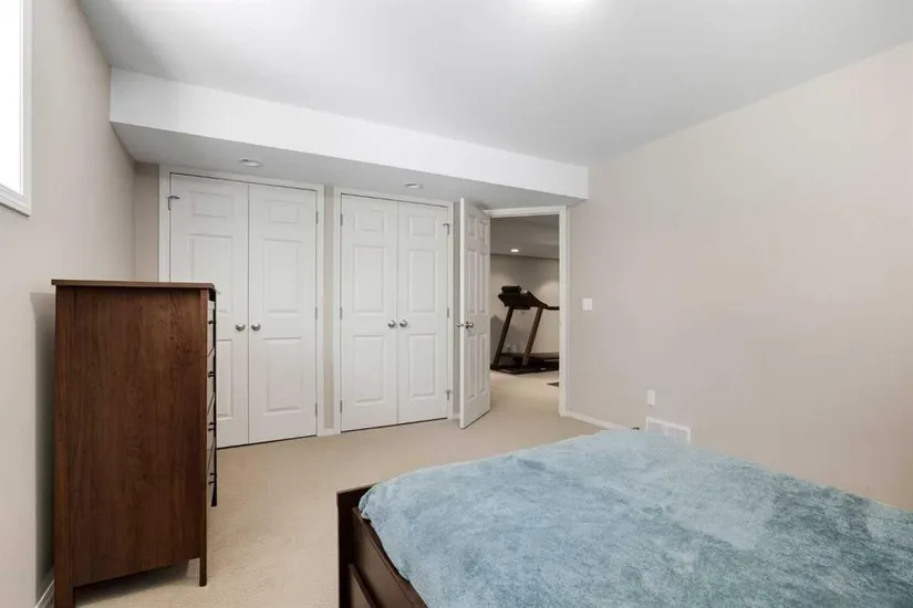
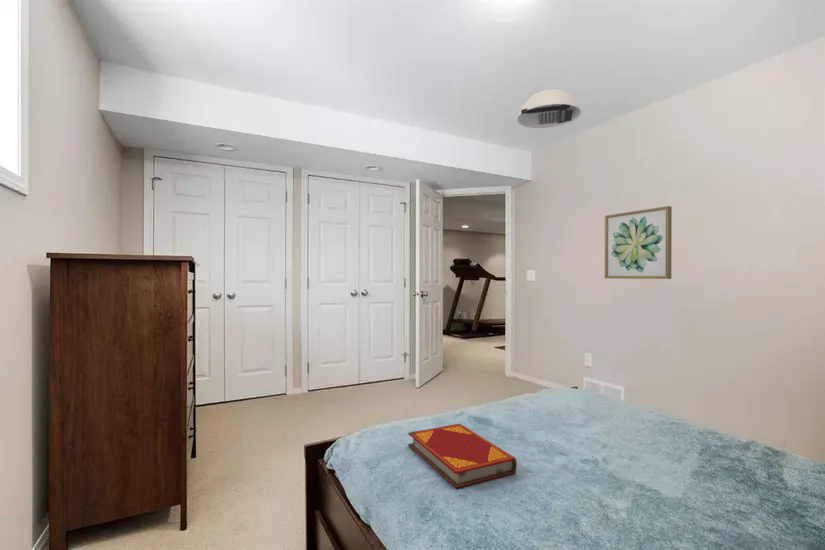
+ hardback book [407,423,518,489]
+ ceiling light [516,88,582,129]
+ wall art [604,205,673,280]
